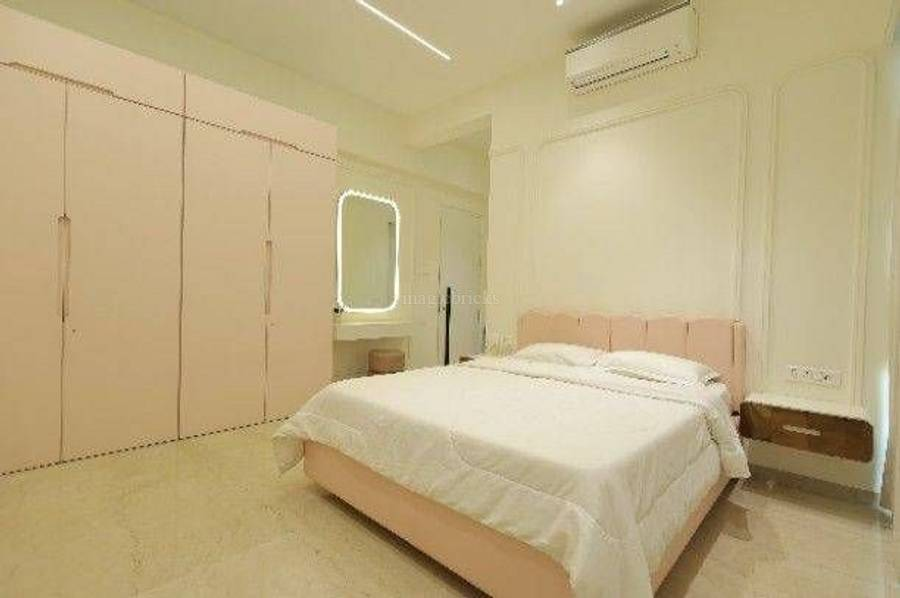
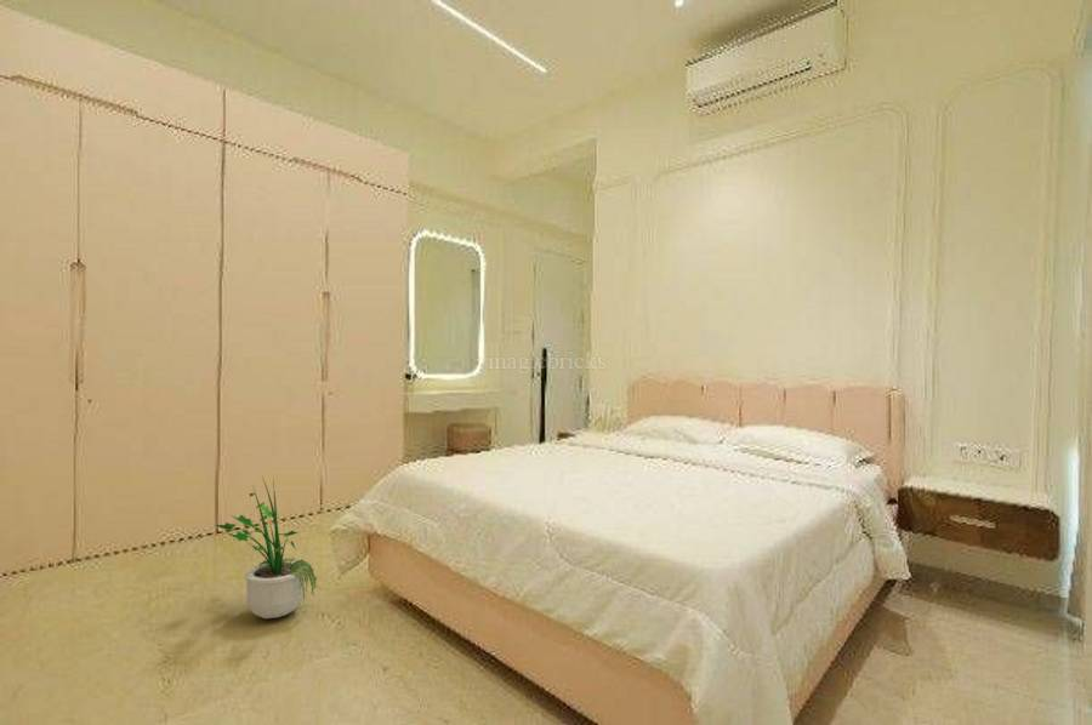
+ potted plant [214,475,319,620]
